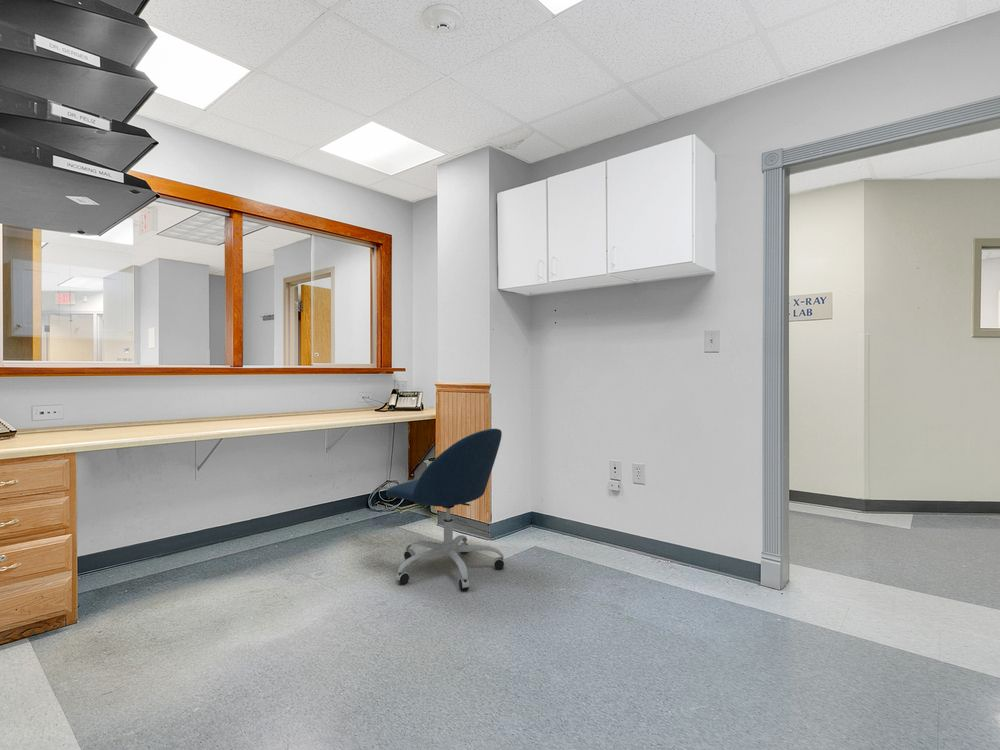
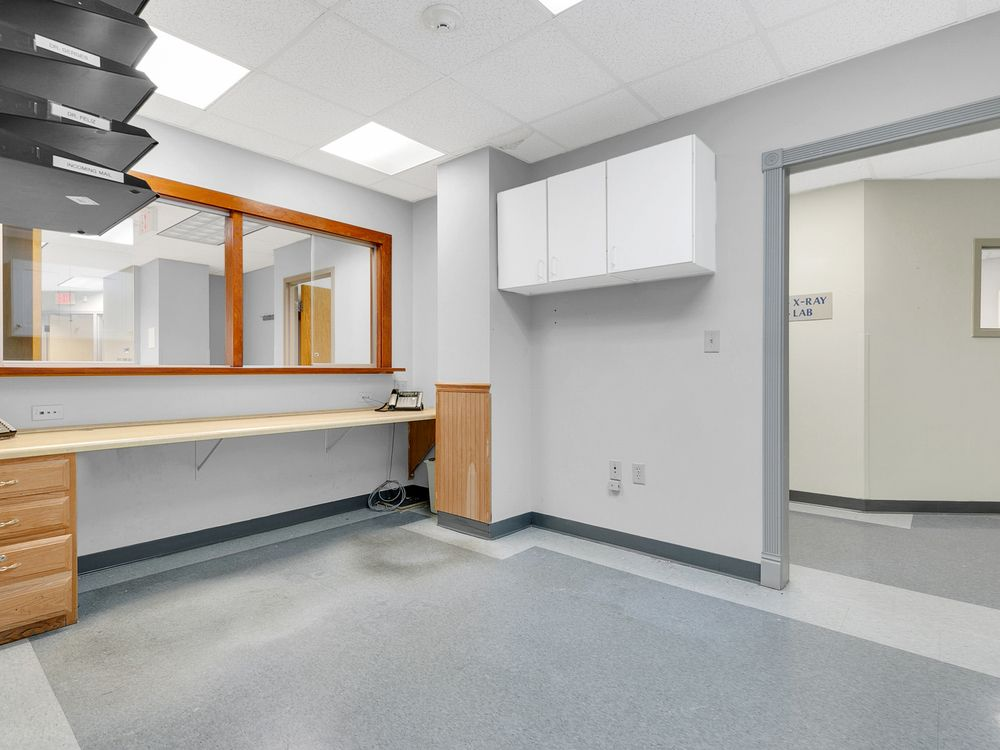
- office chair [385,428,506,591]
